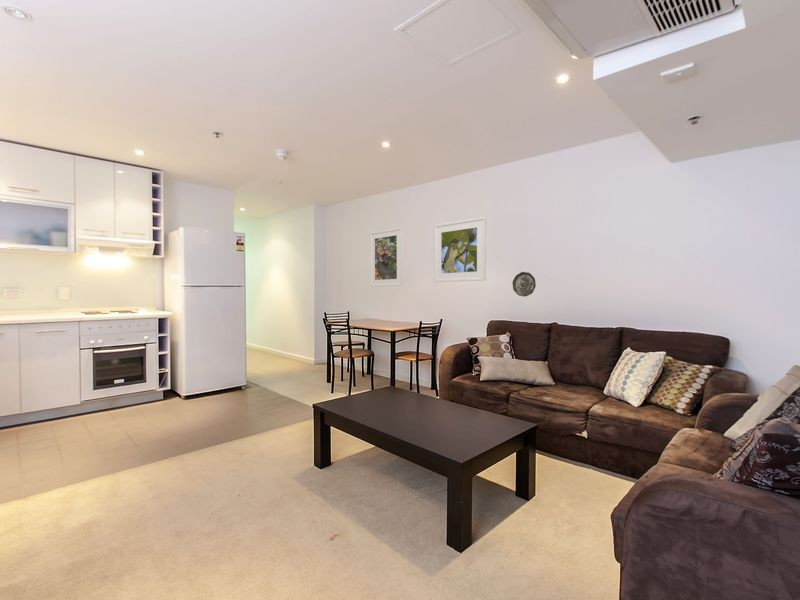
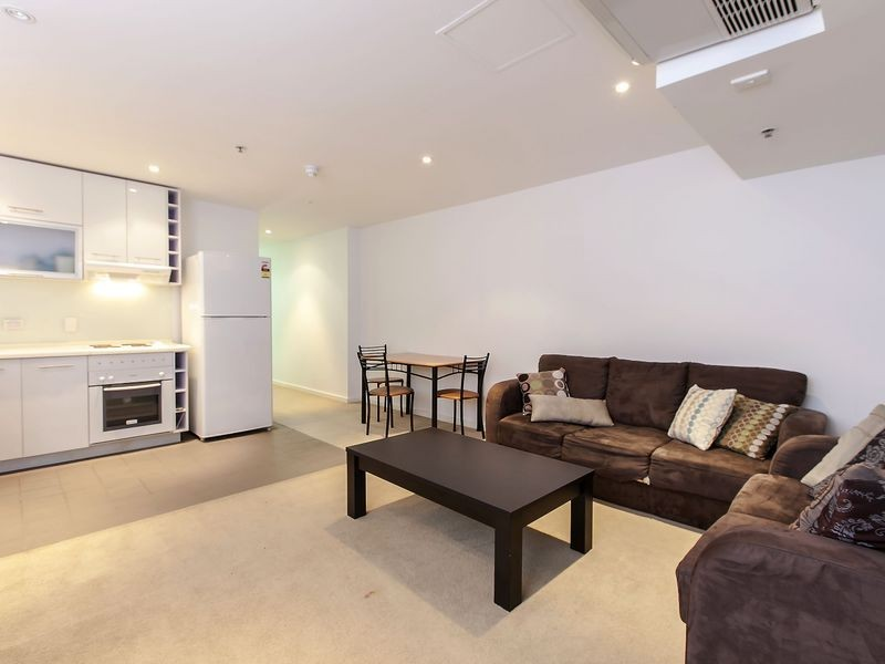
- decorative plate [512,271,537,298]
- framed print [369,227,404,288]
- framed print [433,216,487,283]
